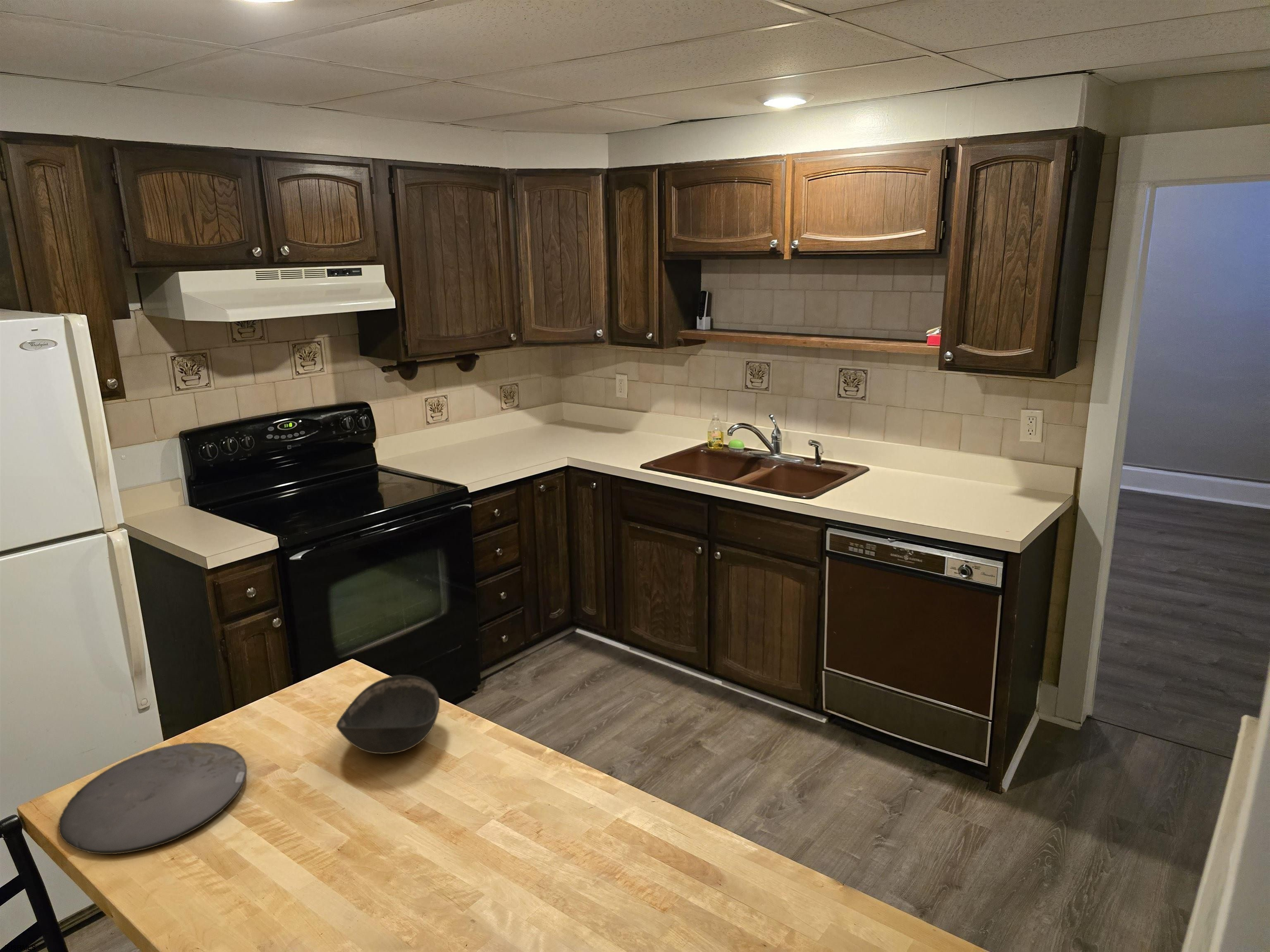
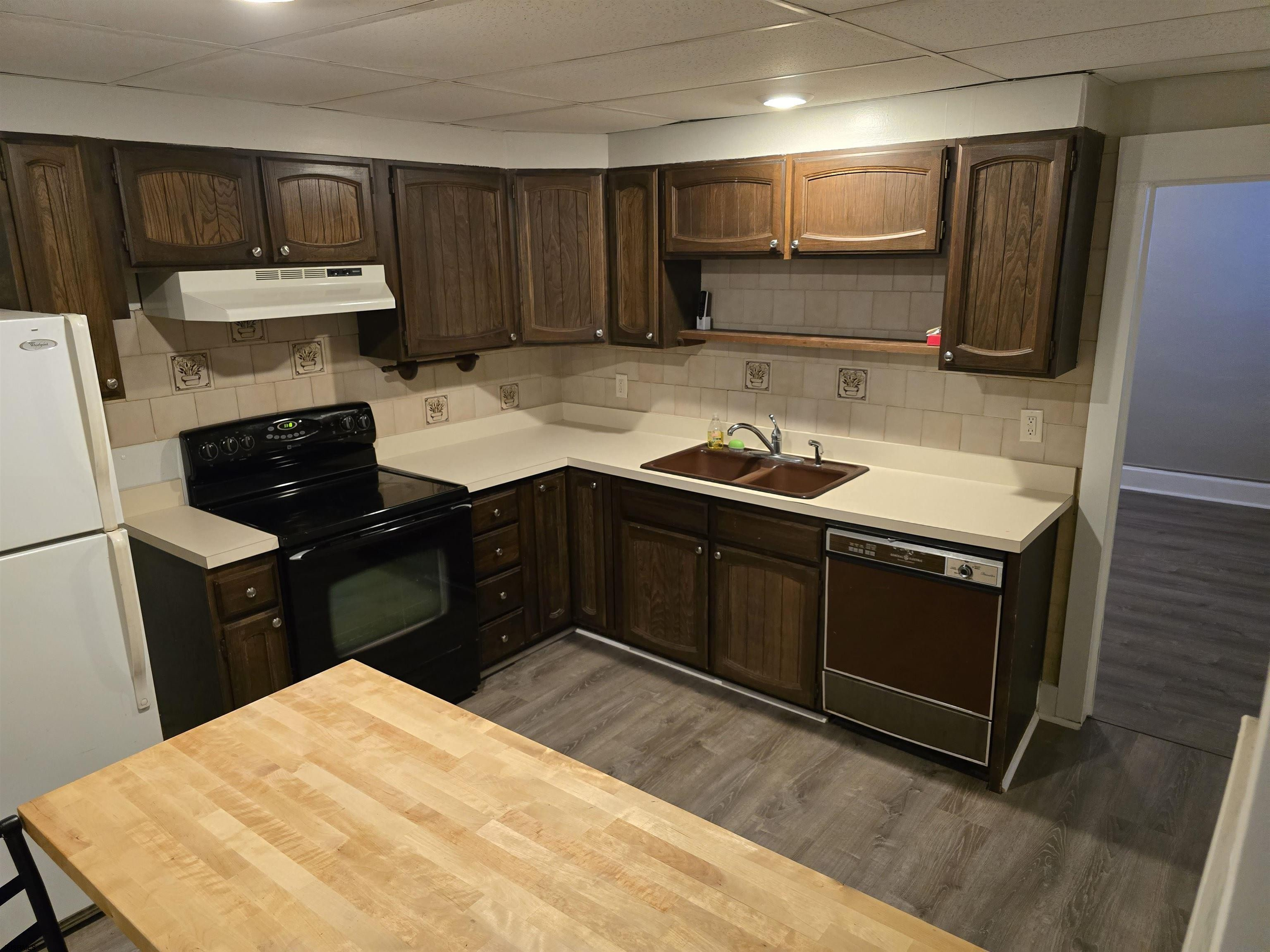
- plate [58,742,247,854]
- bowl [336,674,440,754]
